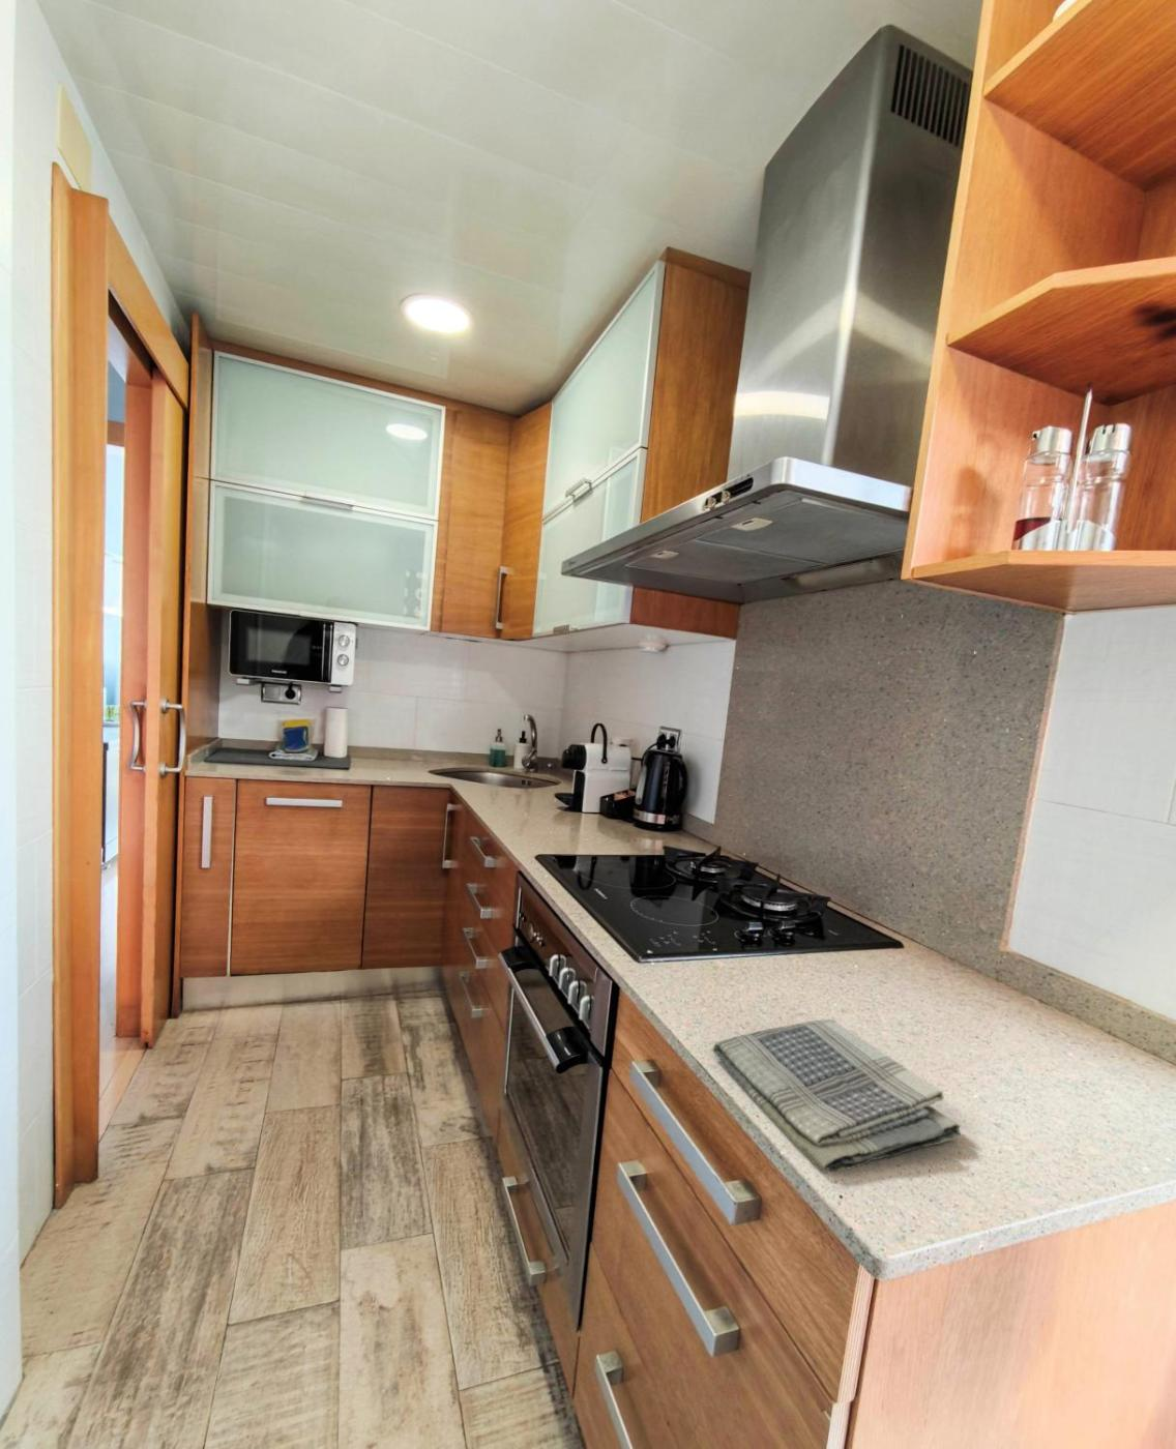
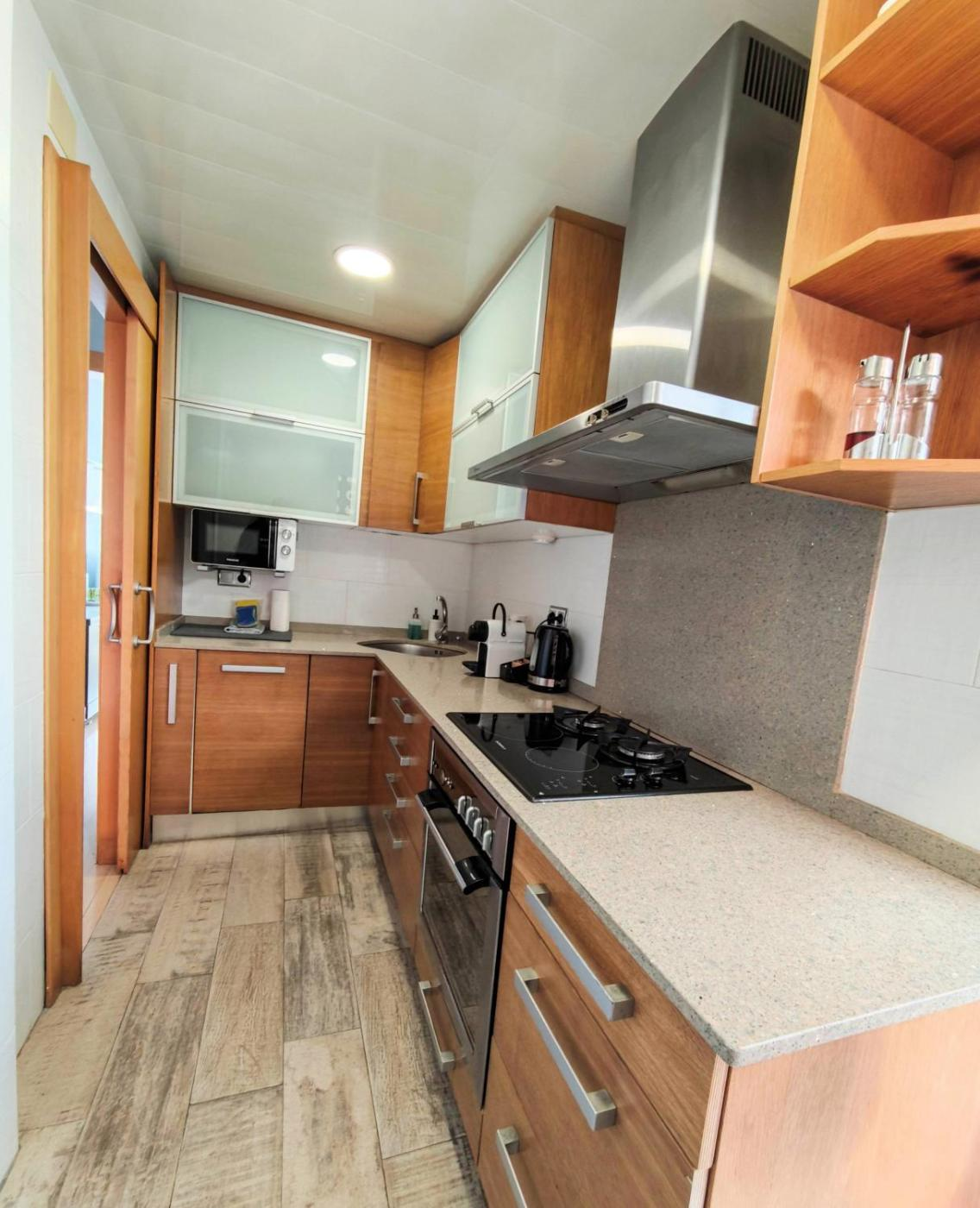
- dish towel [713,1018,961,1176]
